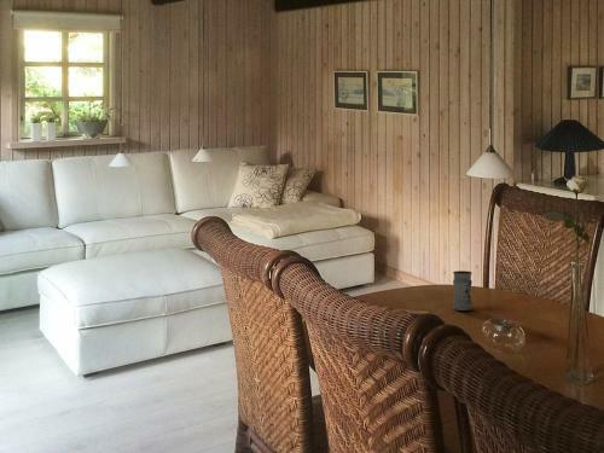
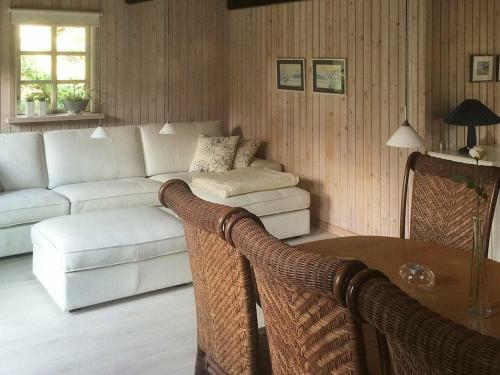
- jar [452,269,474,312]
